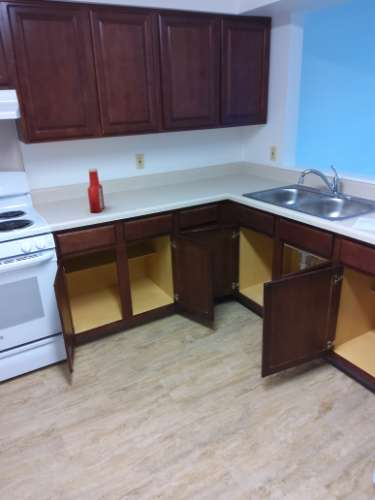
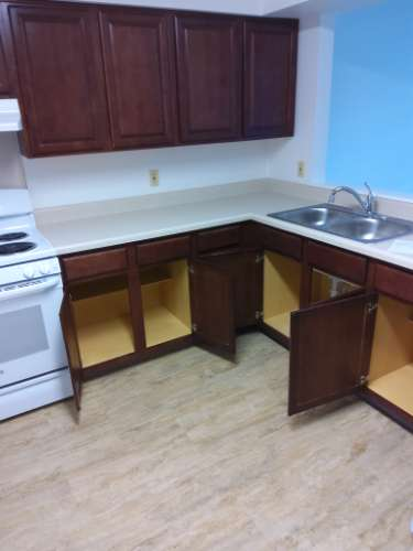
- soap bottle [86,167,105,213]
